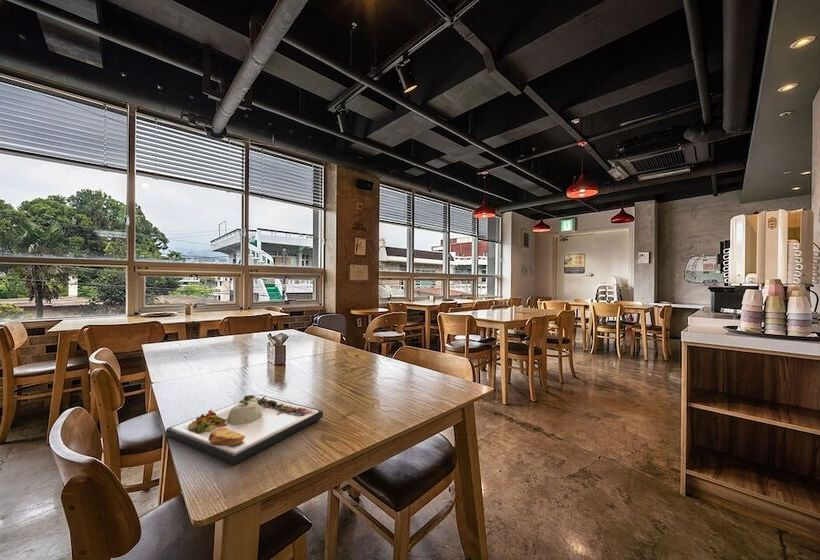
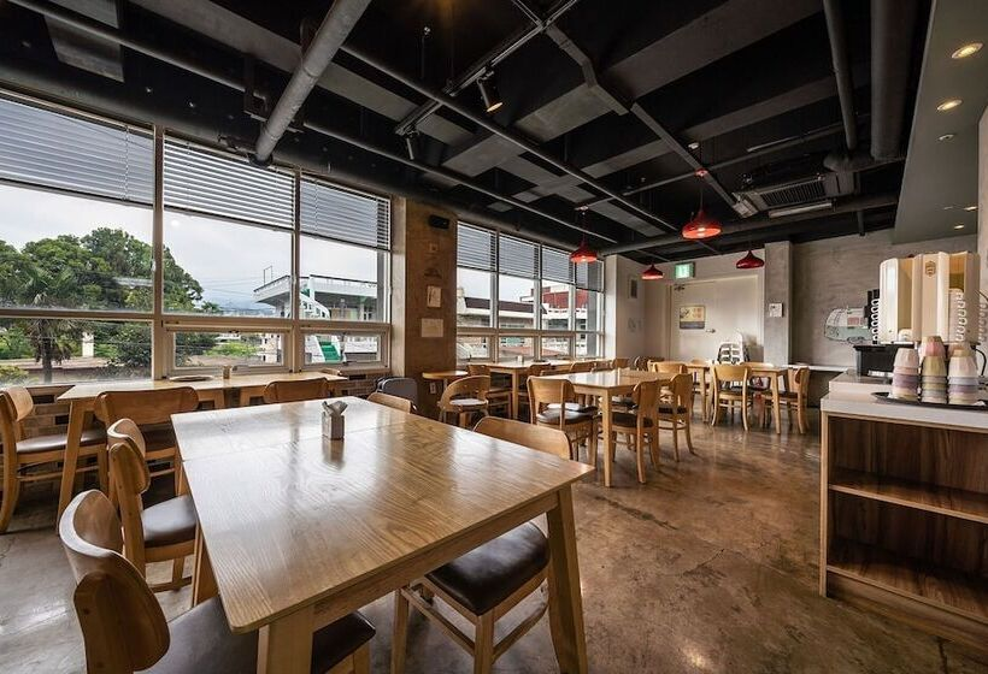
- dinner plate [165,394,324,466]
